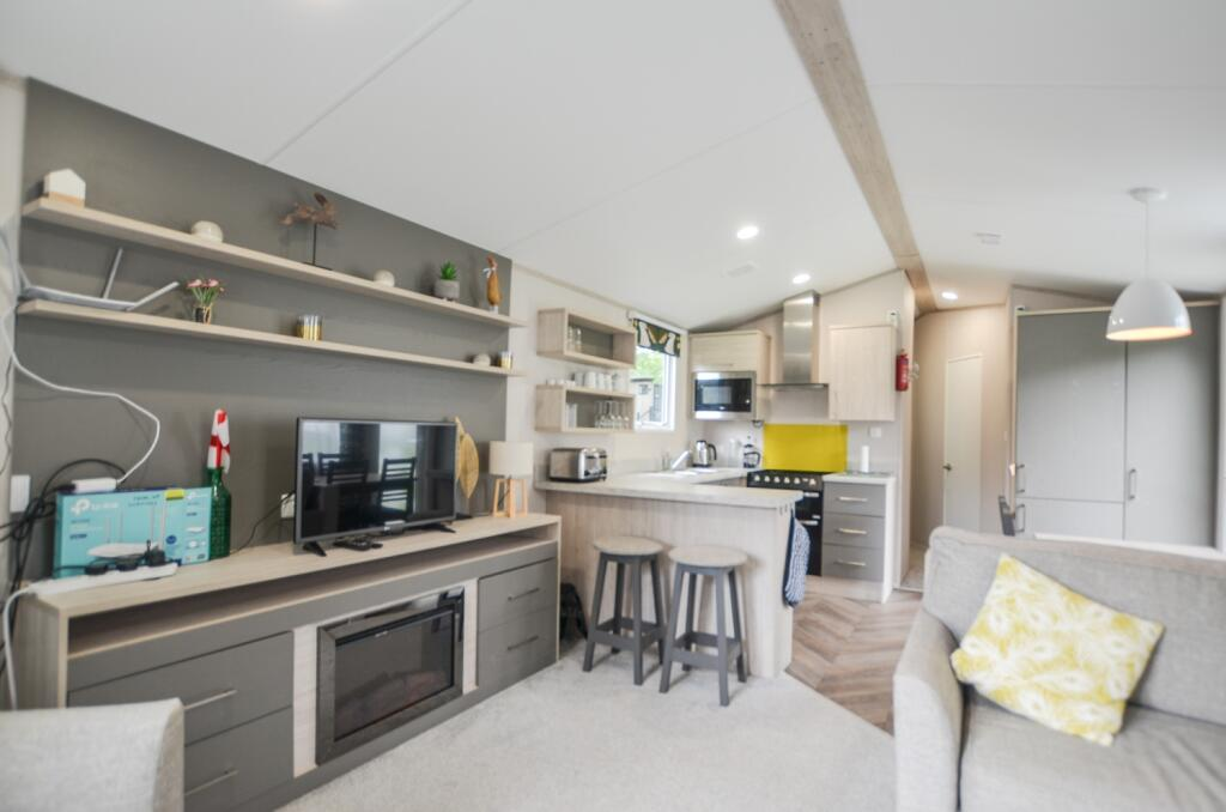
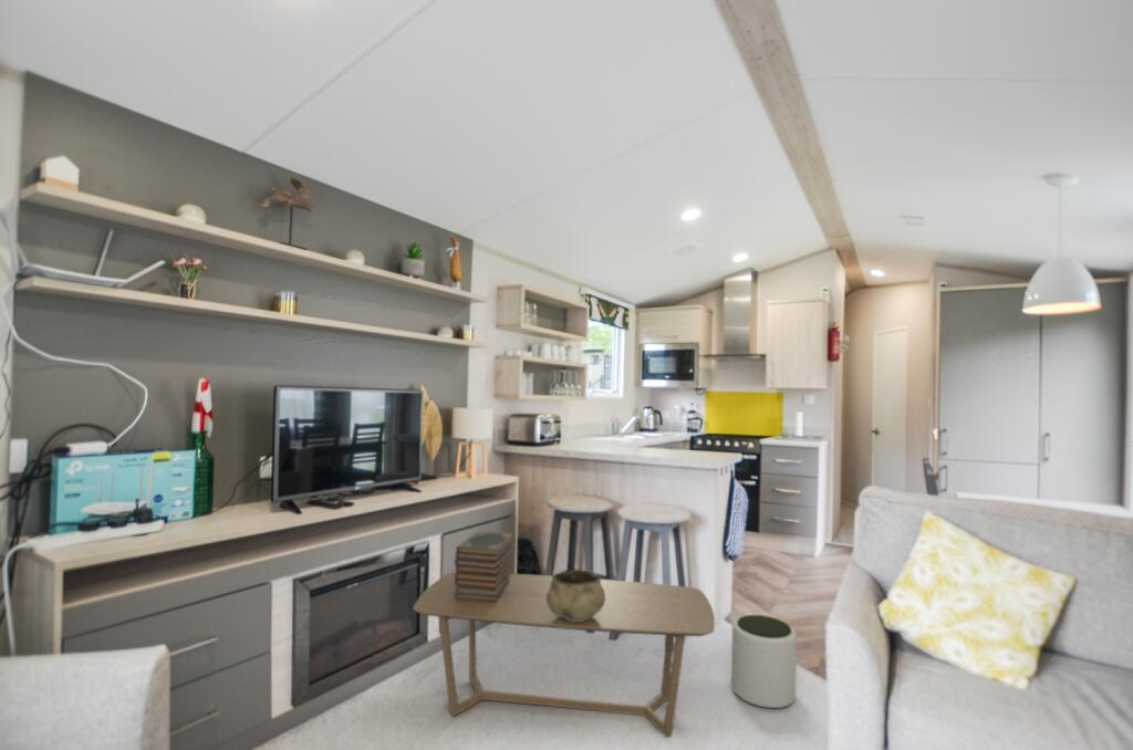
+ decorative bowl [547,569,605,622]
+ coffee table [413,571,716,739]
+ book stack [454,530,516,603]
+ plant pot [730,614,798,709]
